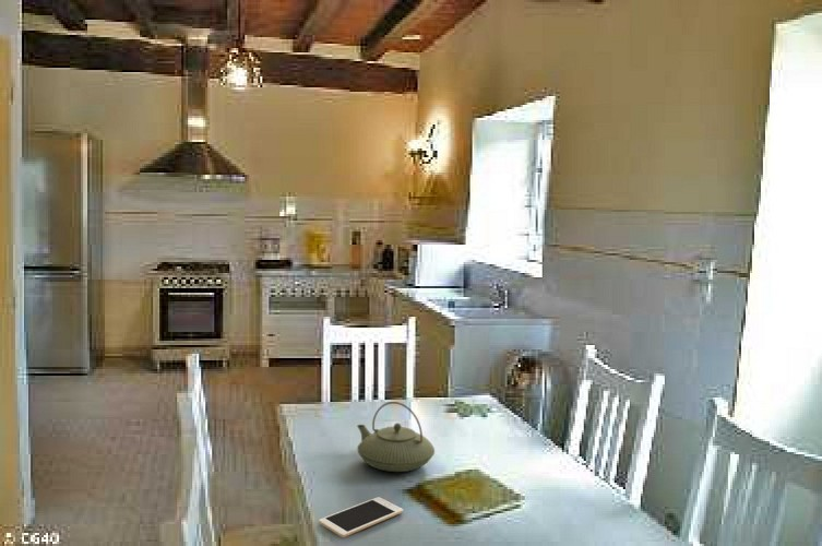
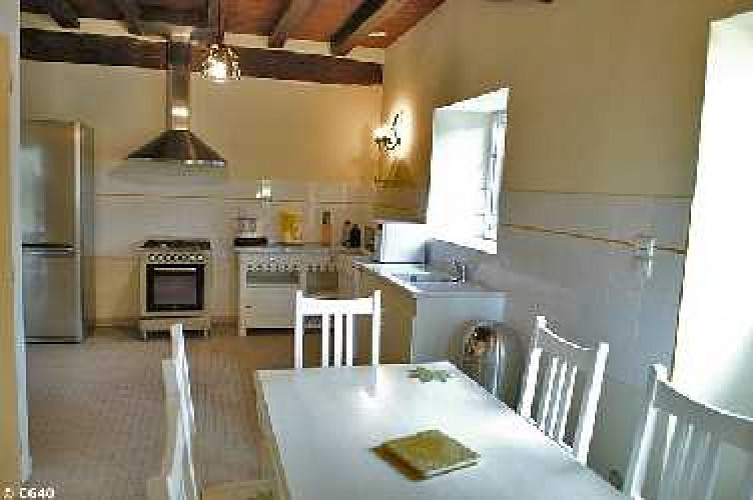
- cell phone [318,496,404,538]
- teapot [356,401,436,473]
